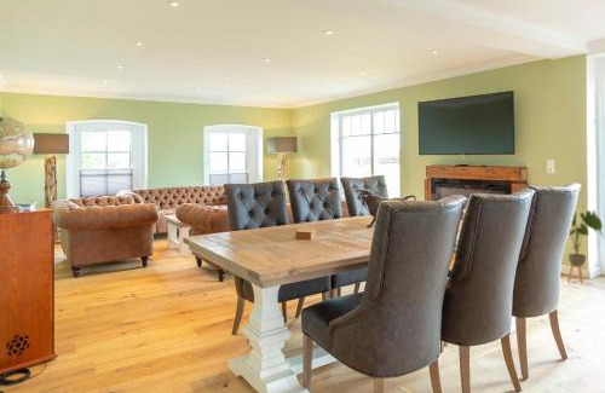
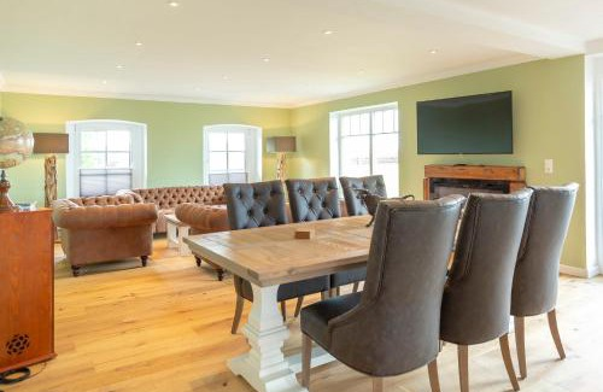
- house plant [566,209,605,285]
